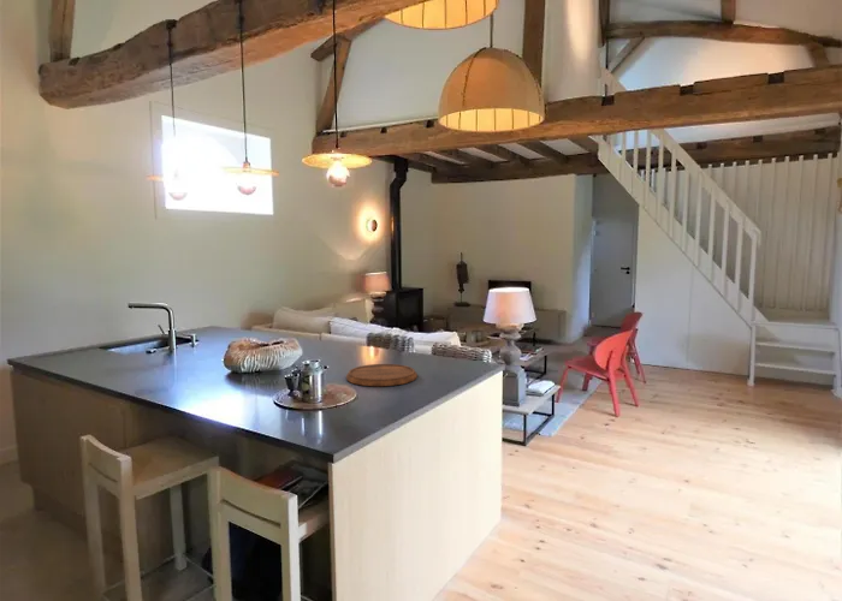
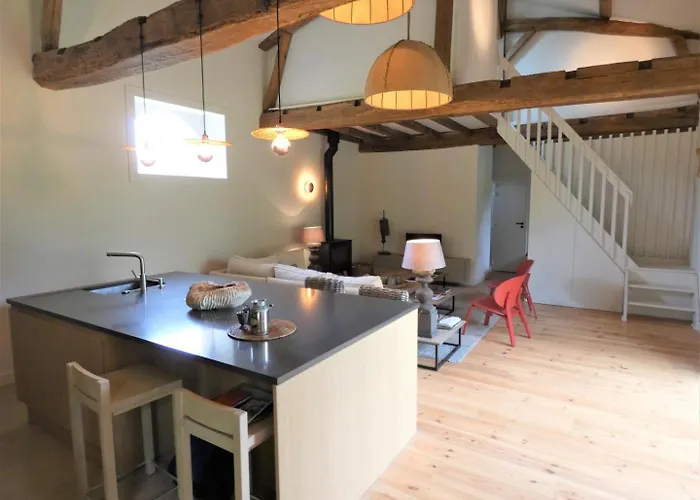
- cutting board [345,363,419,387]
